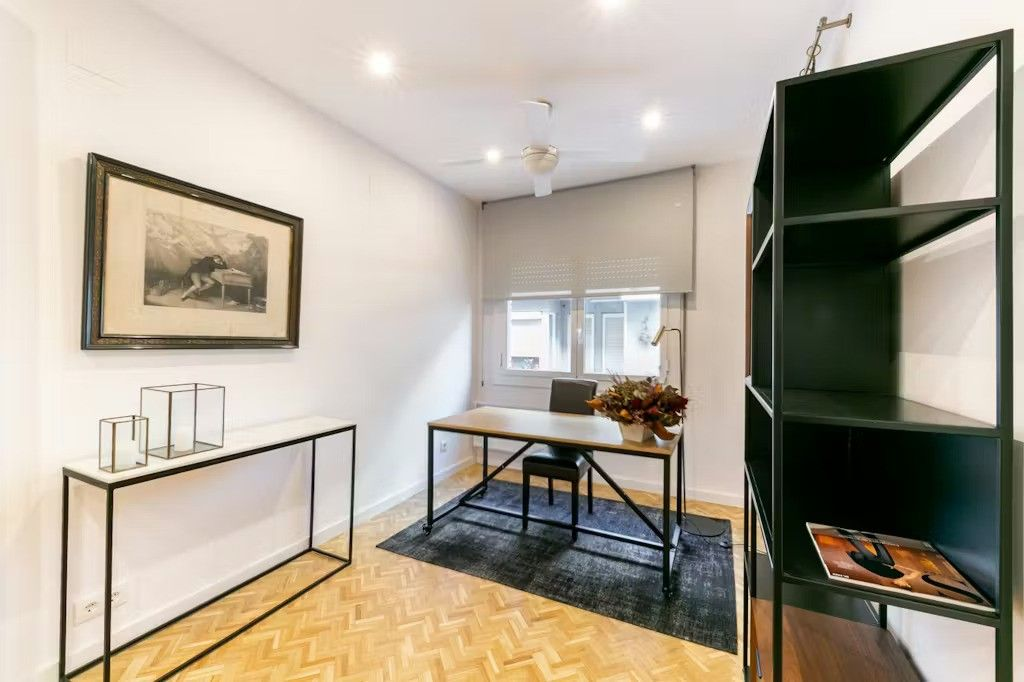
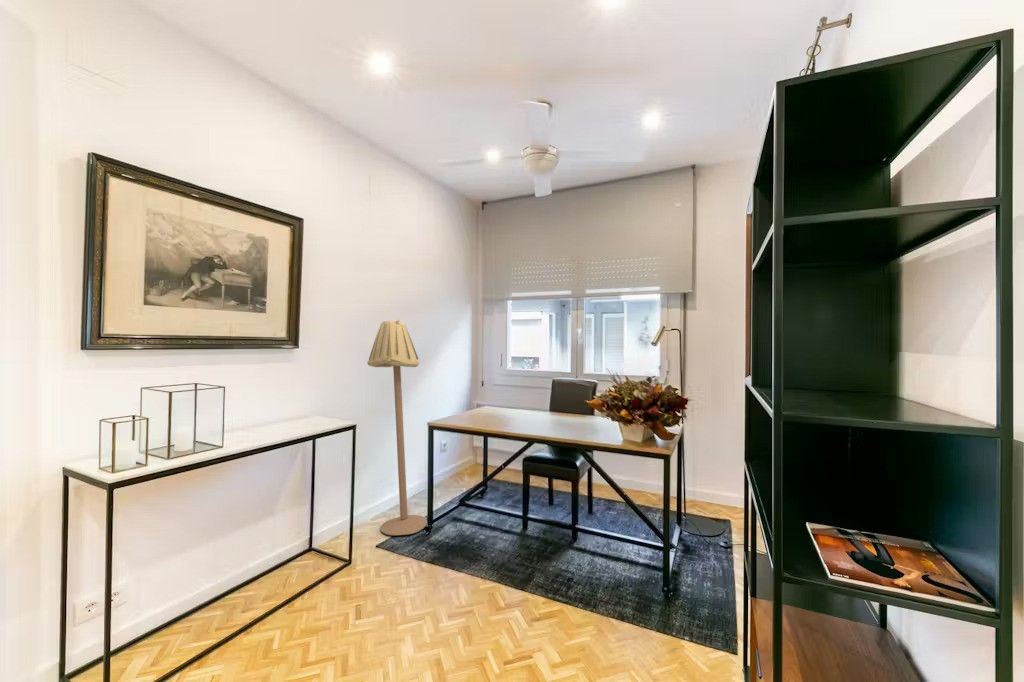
+ floor lamp [366,318,428,536]
